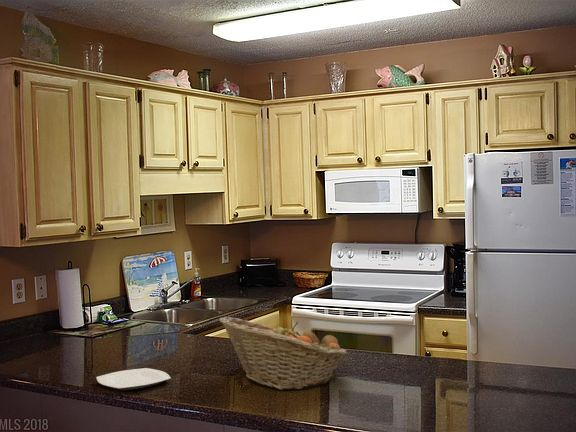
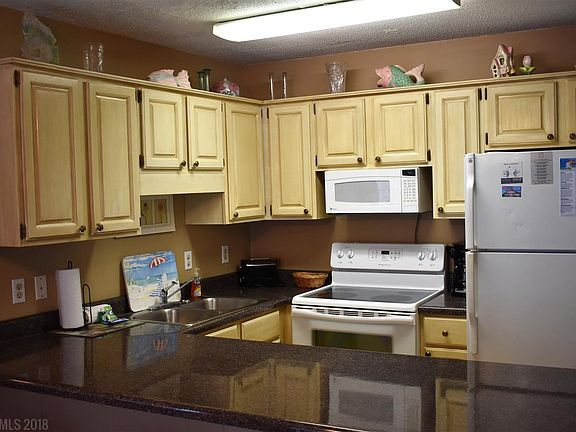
- fruit basket [218,316,348,391]
- plate [95,367,172,391]
